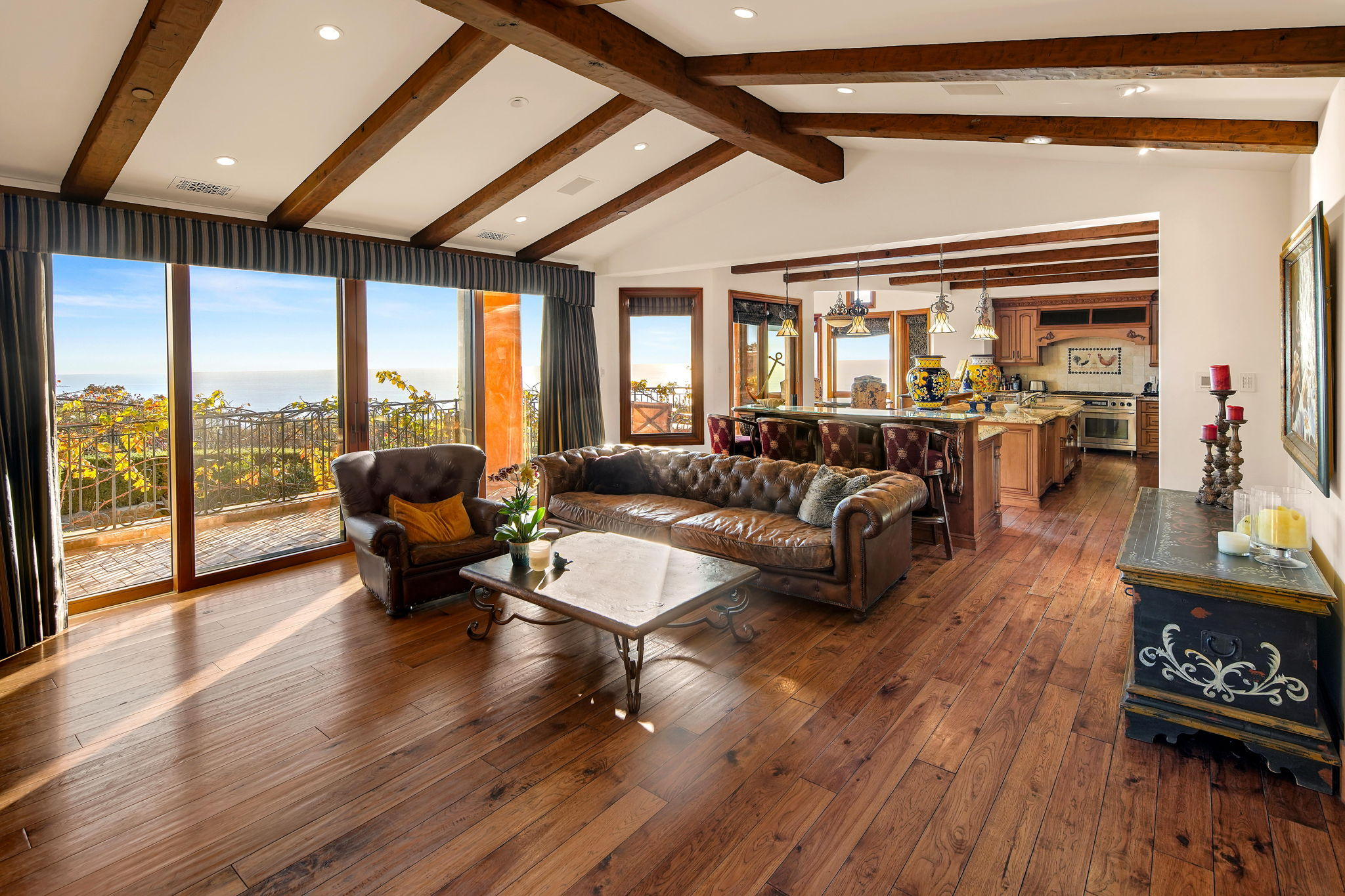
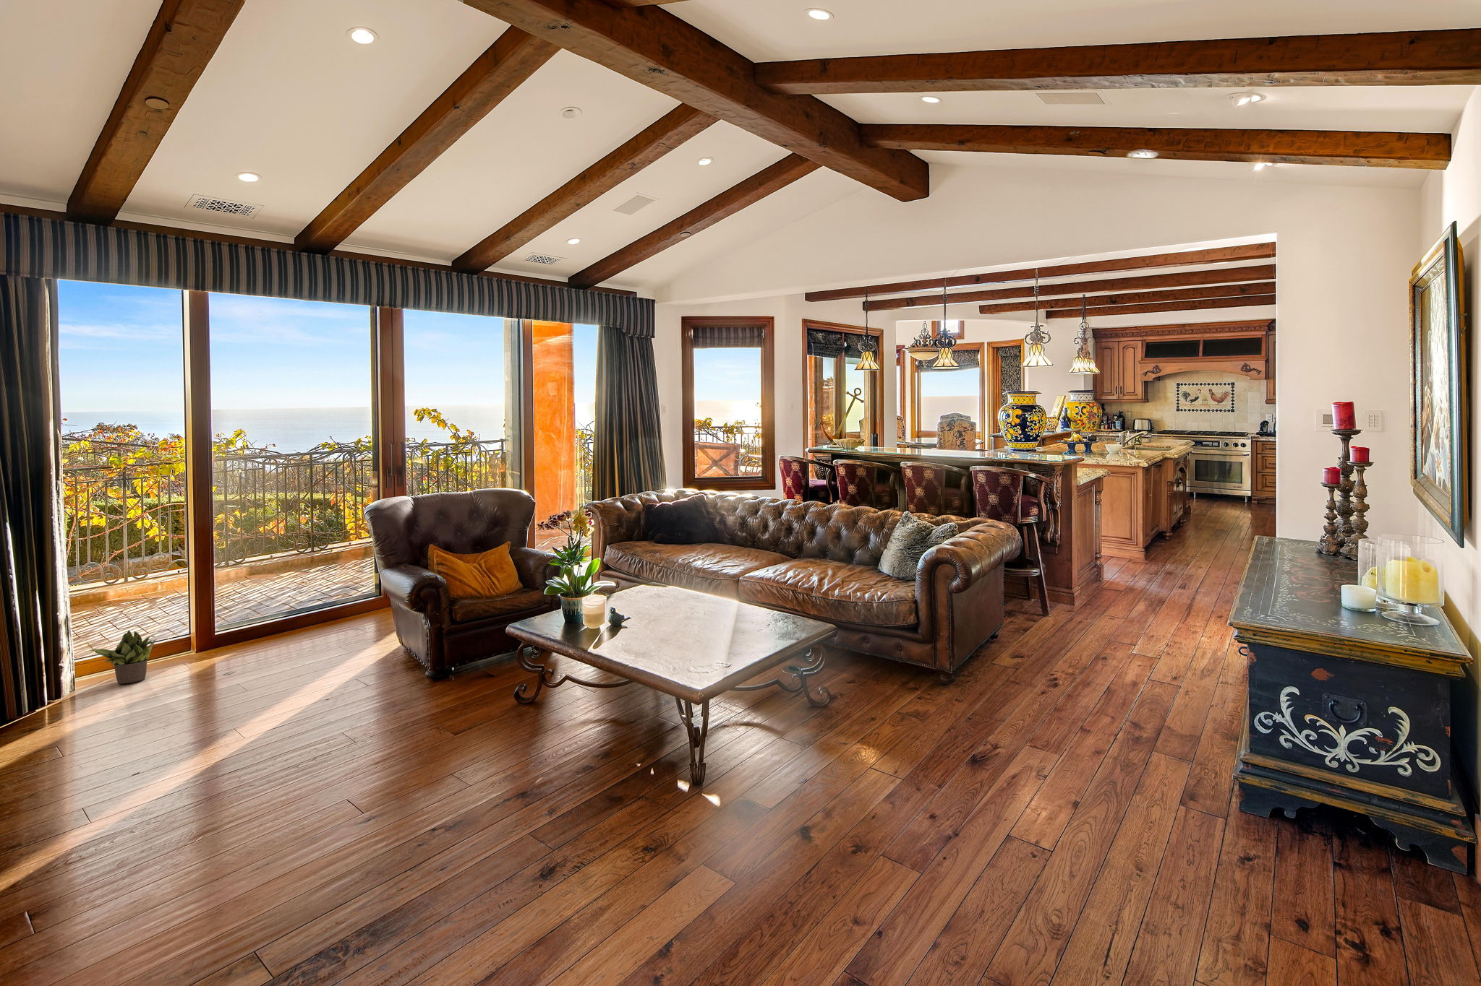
+ potted plant [89,629,157,684]
